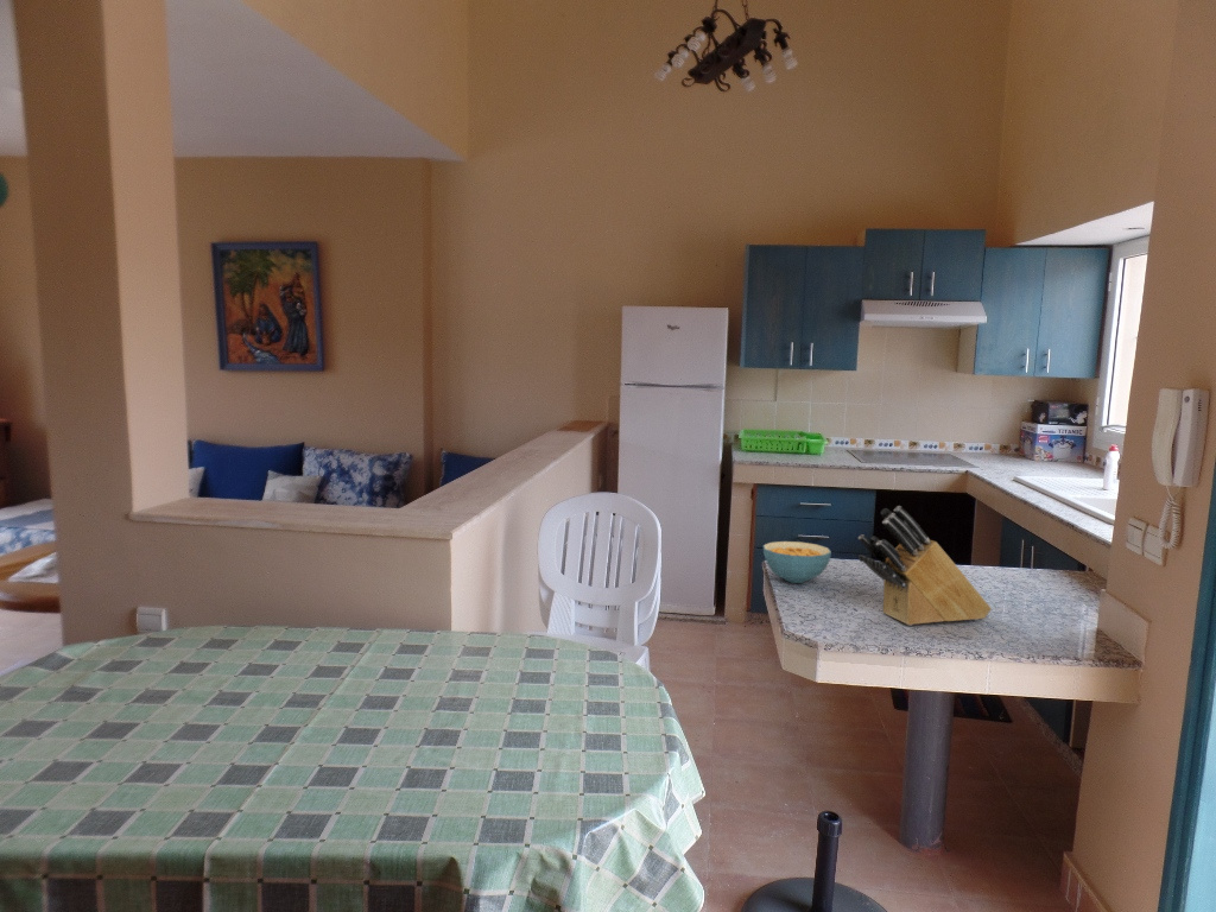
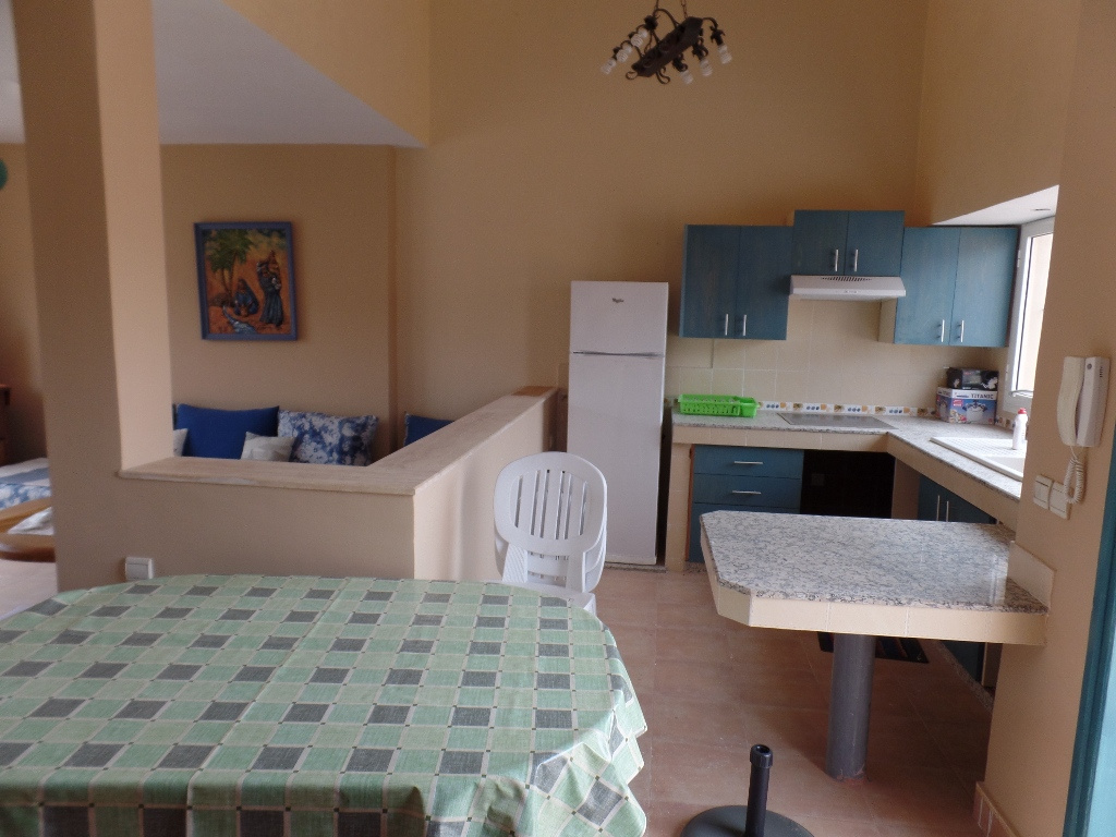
- knife block [857,505,993,627]
- cereal bowl [762,540,832,584]
